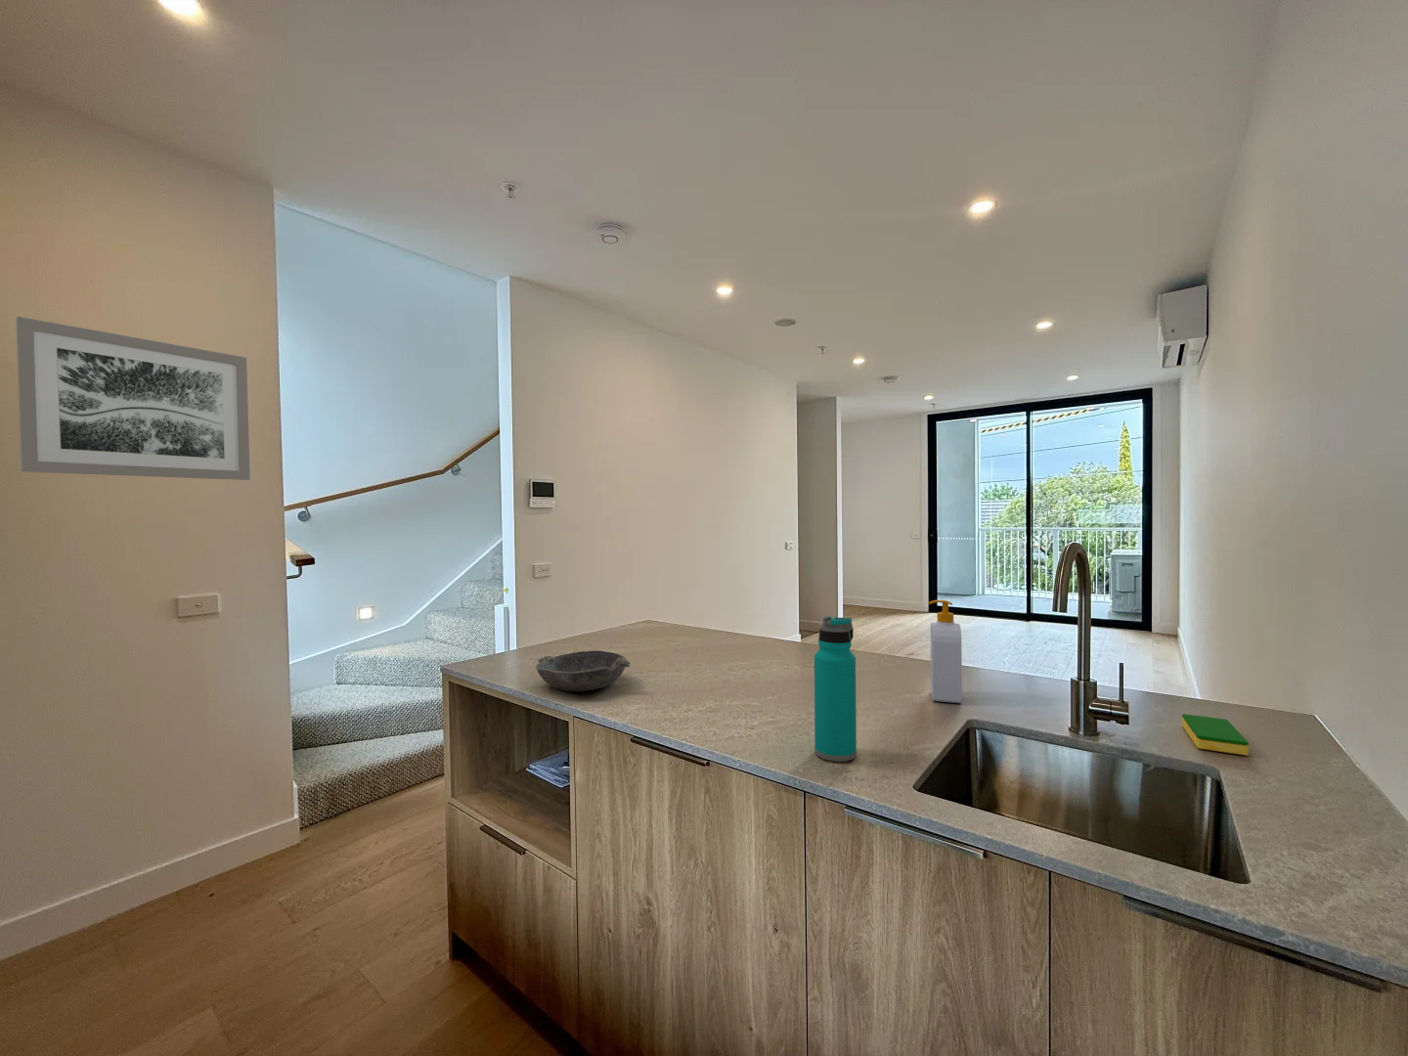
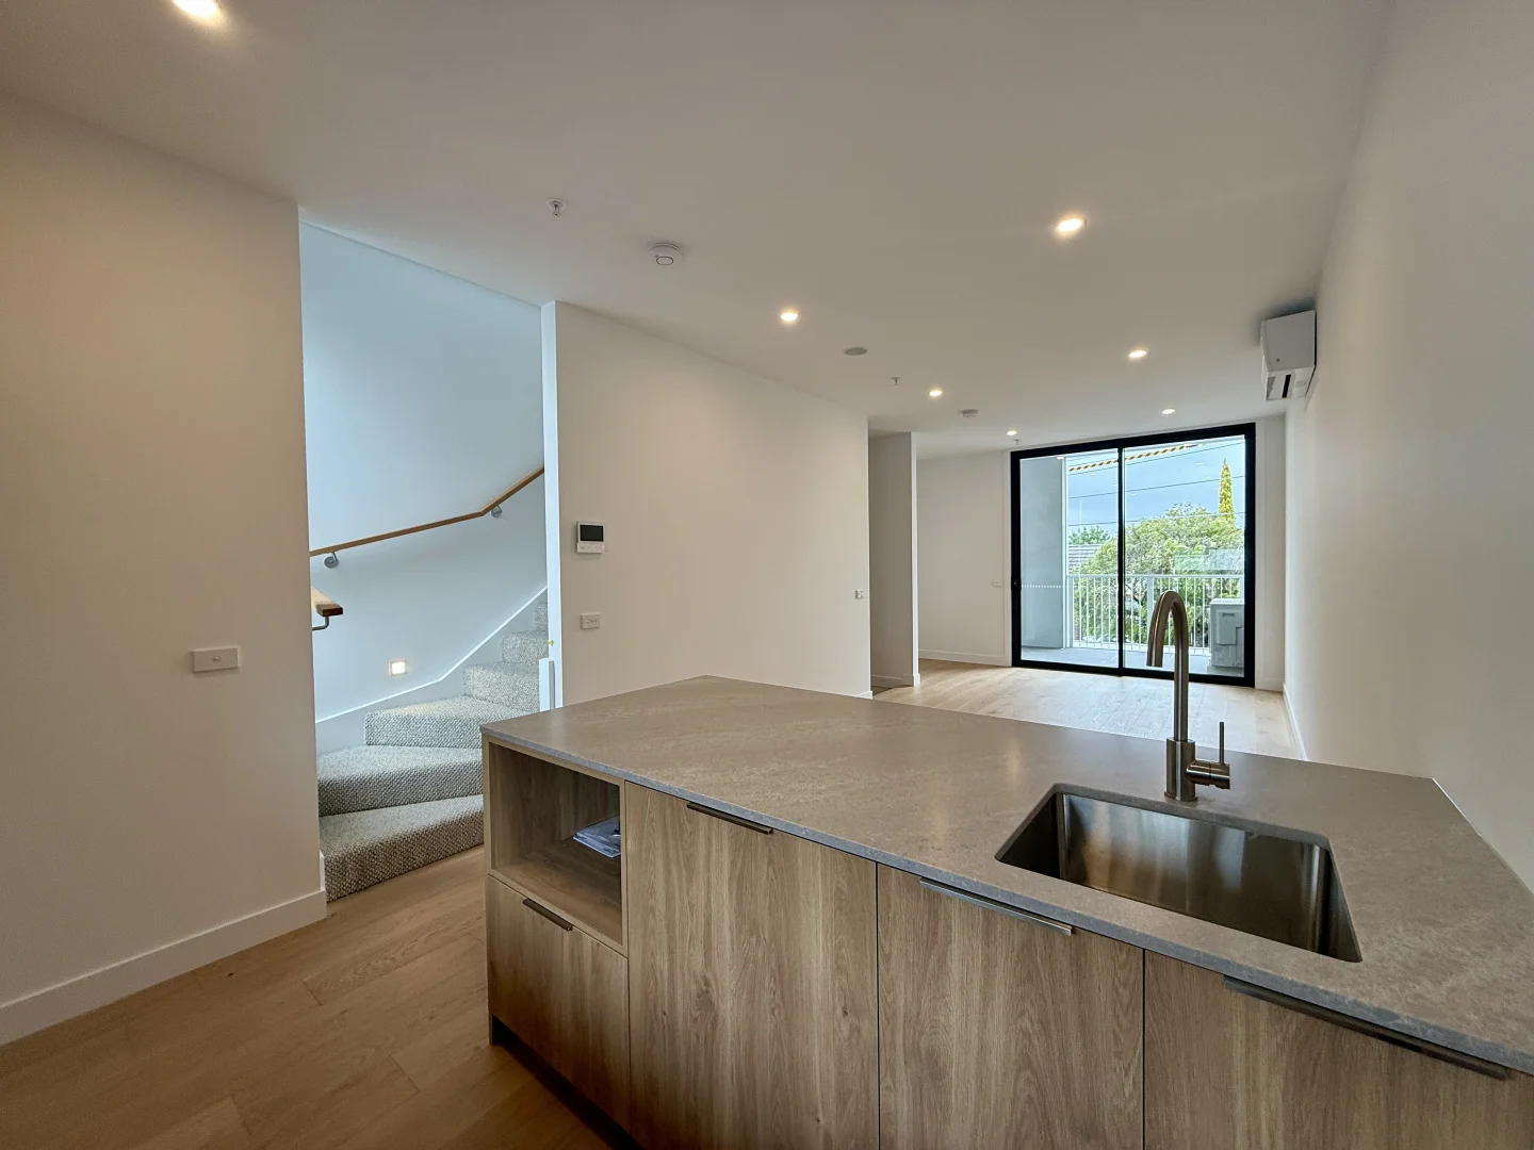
- soap bottle [927,599,963,704]
- wall art [14,316,252,481]
- water bottle [814,616,857,763]
- bowl [534,649,631,692]
- dish sponge [1181,713,1249,755]
